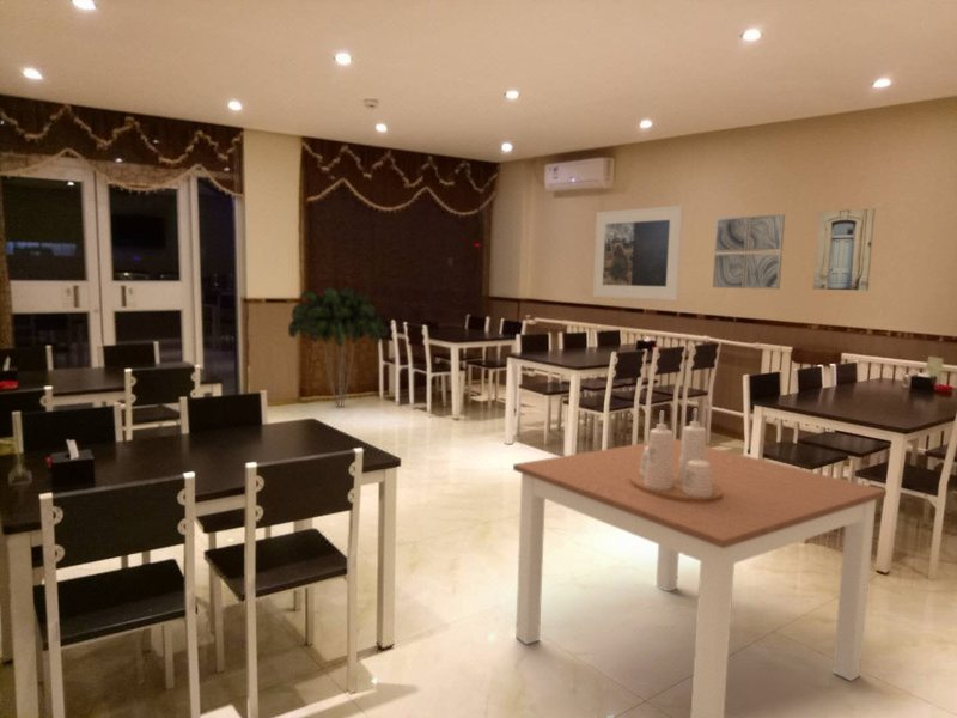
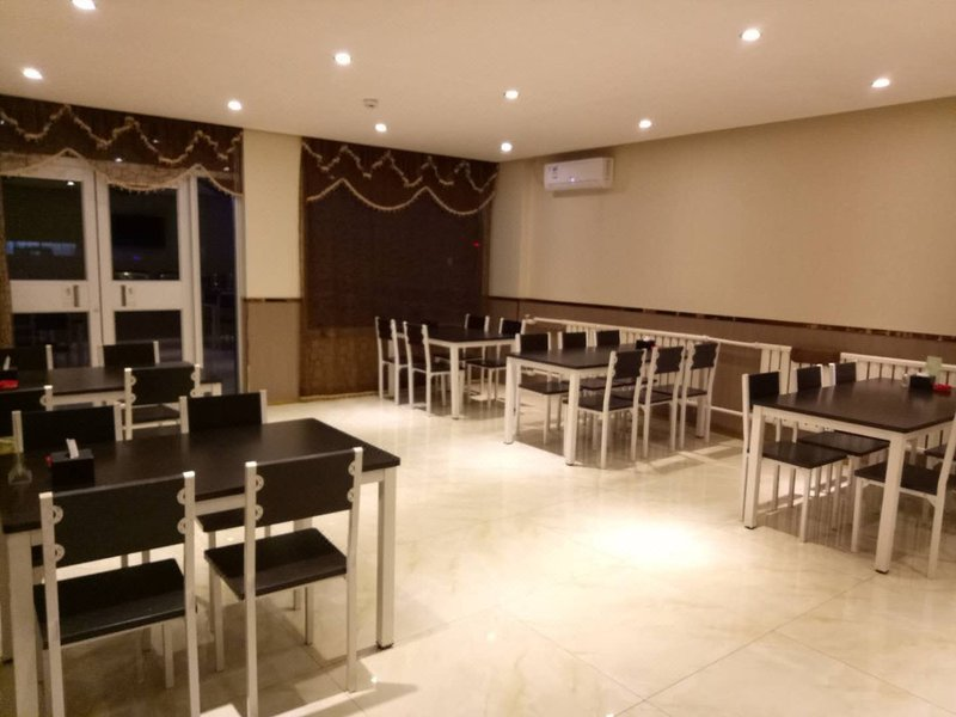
- wall art [812,207,877,292]
- condiment set [630,408,723,503]
- dining table [512,438,888,718]
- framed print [592,205,684,302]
- indoor plant [287,285,390,408]
- wall art [712,213,786,291]
